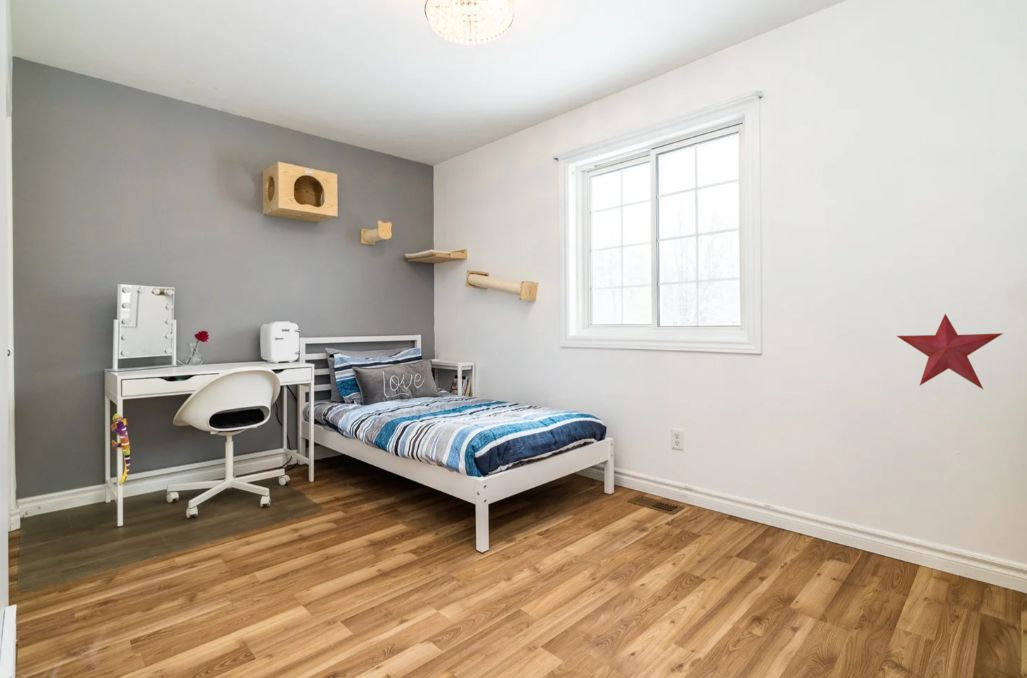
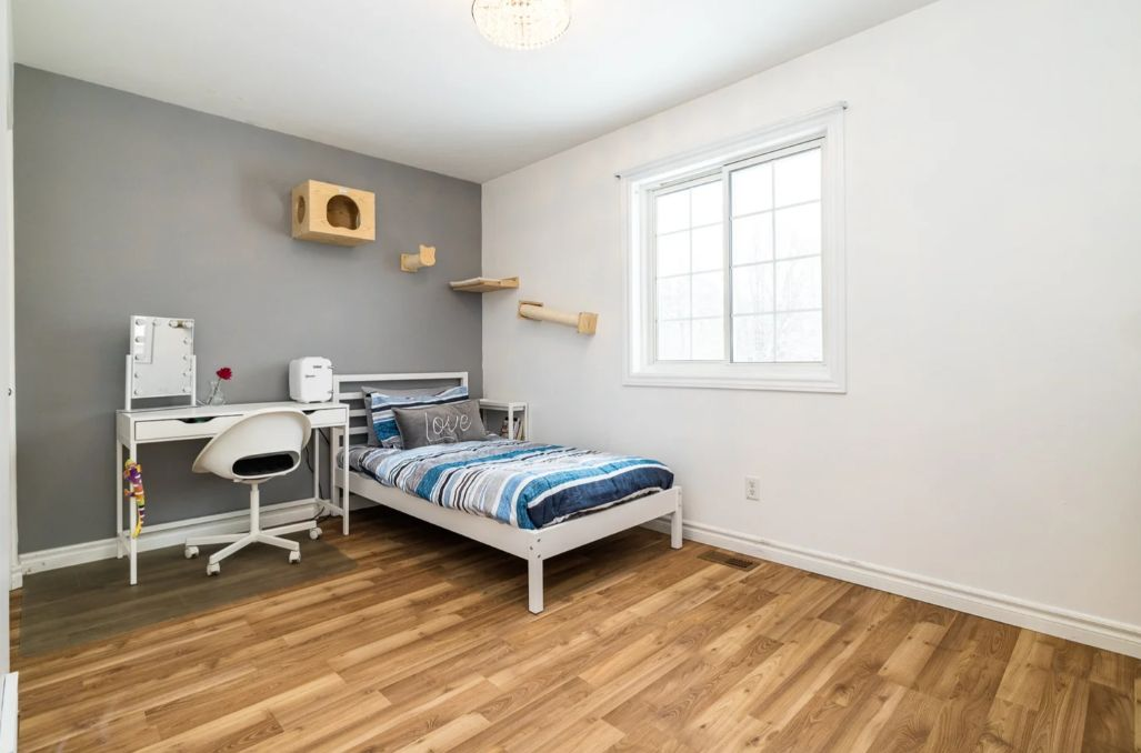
- decorative star [896,313,1004,391]
